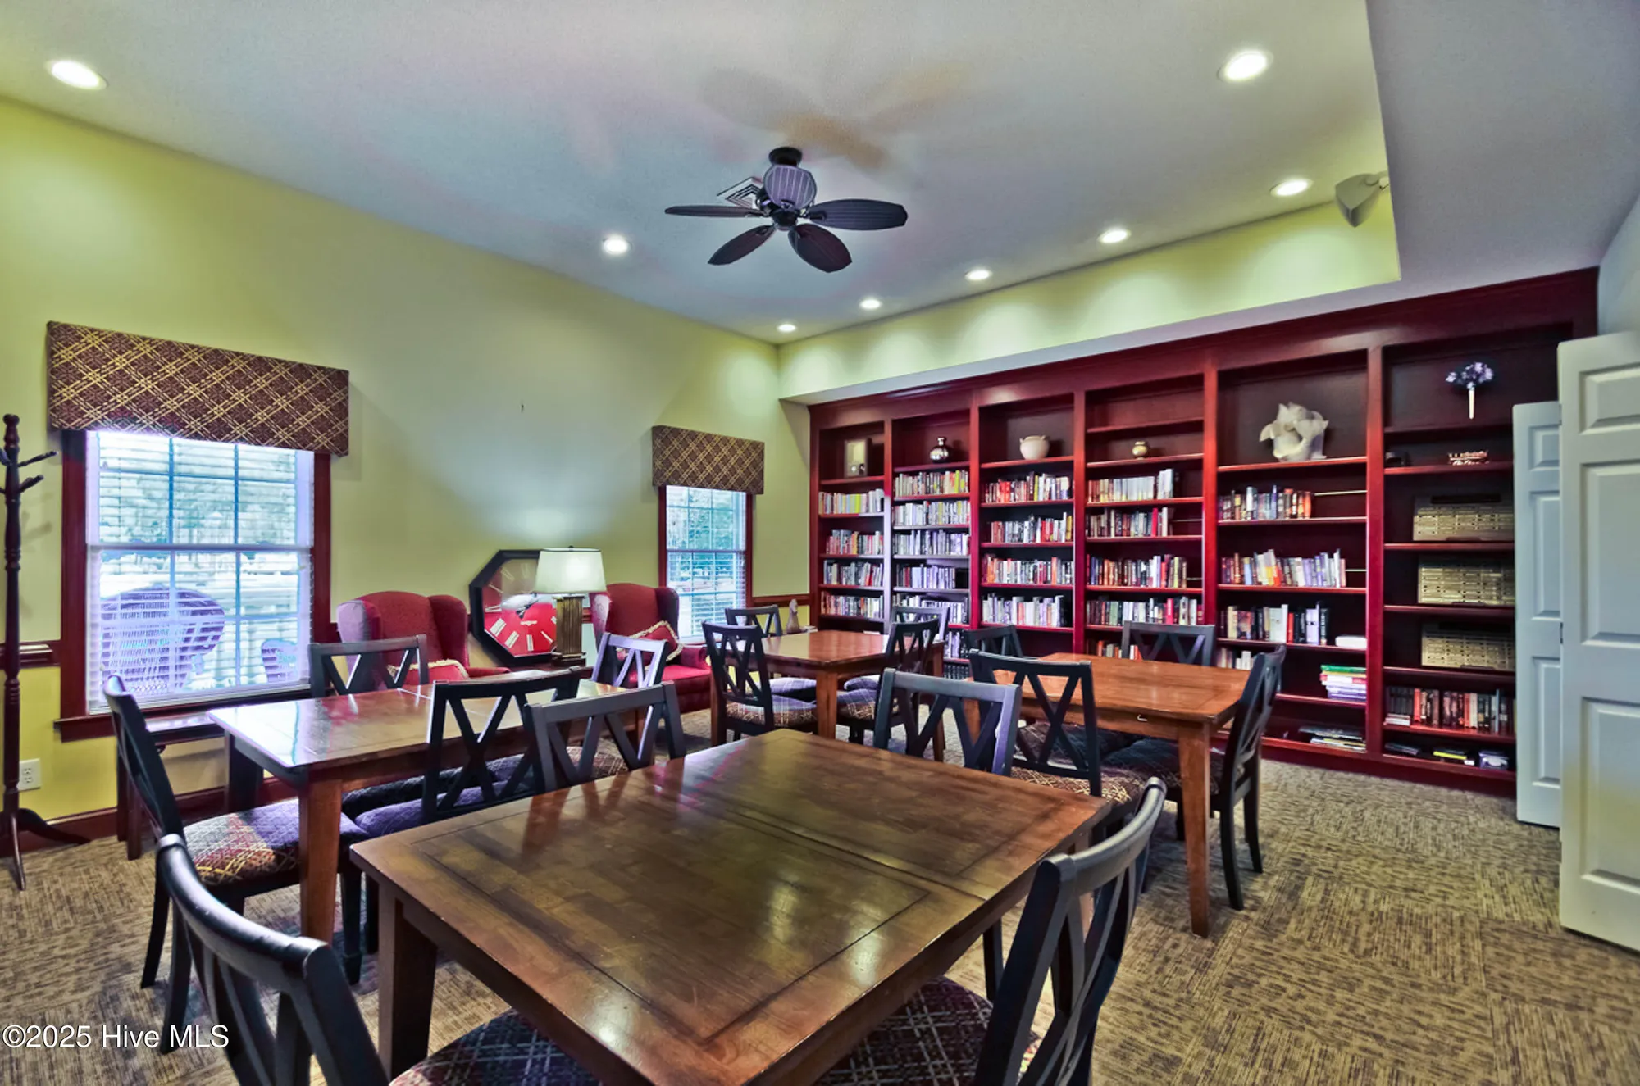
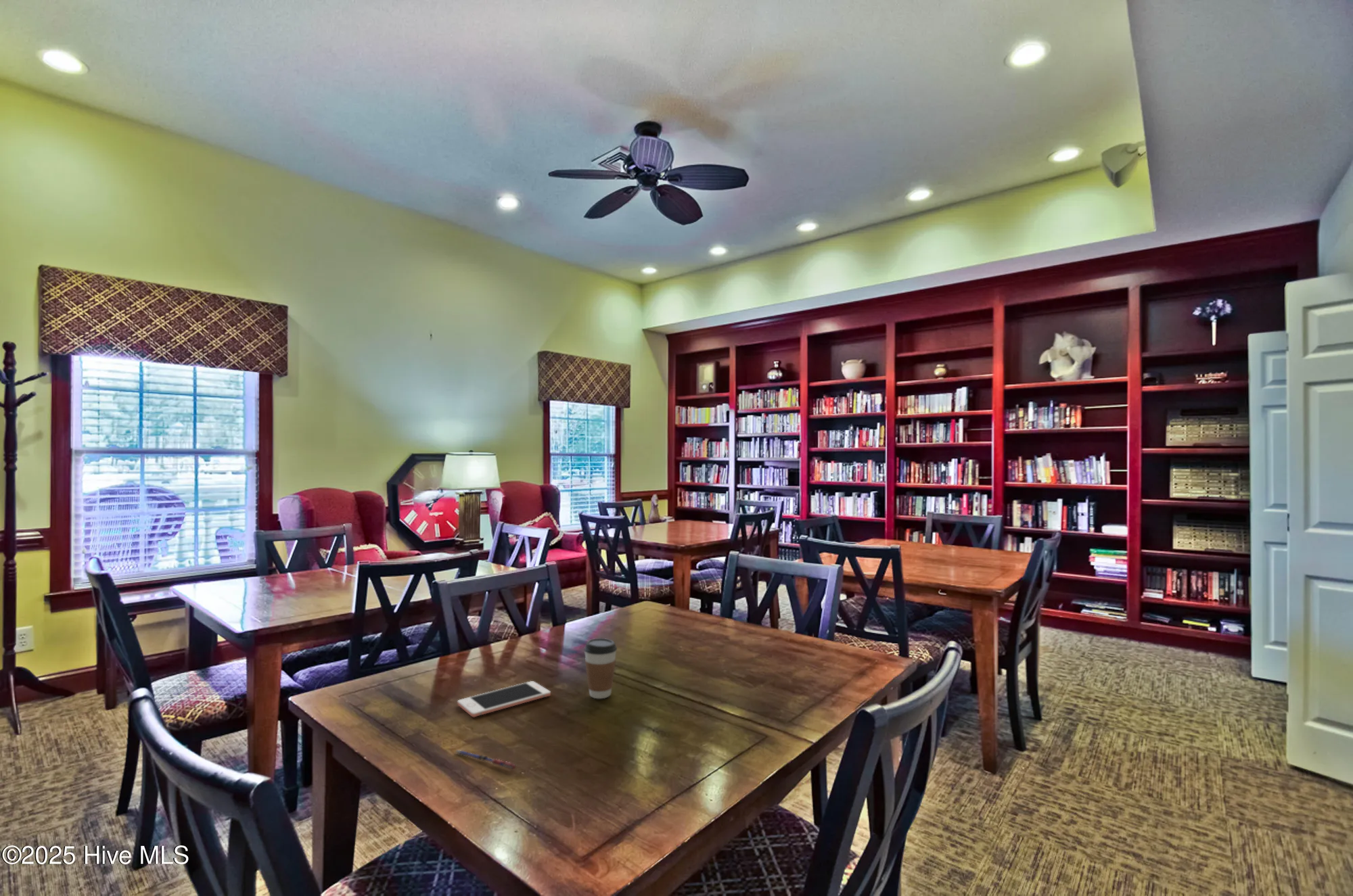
+ coffee cup [584,638,618,699]
+ pen [454,749,517,770]
+ cell phone [457,680,551,717]
